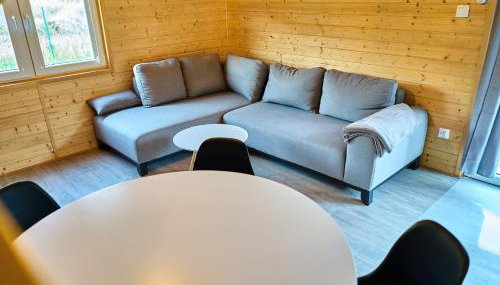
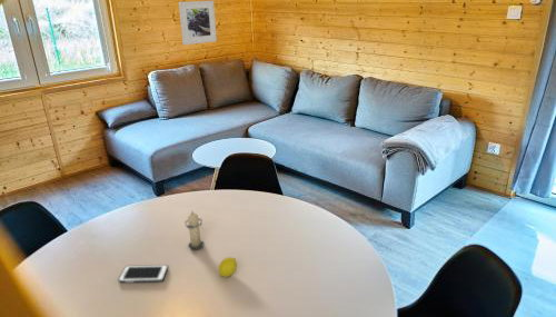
+ fruit [218,256,238,278]
+ cell phone [117,264,169,284]
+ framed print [178,0,218,46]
+ candle [183,211,205,251]
